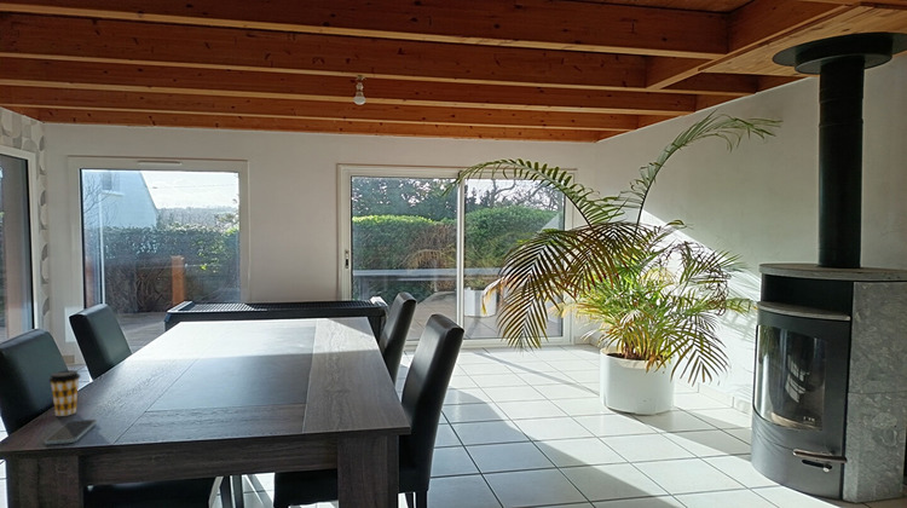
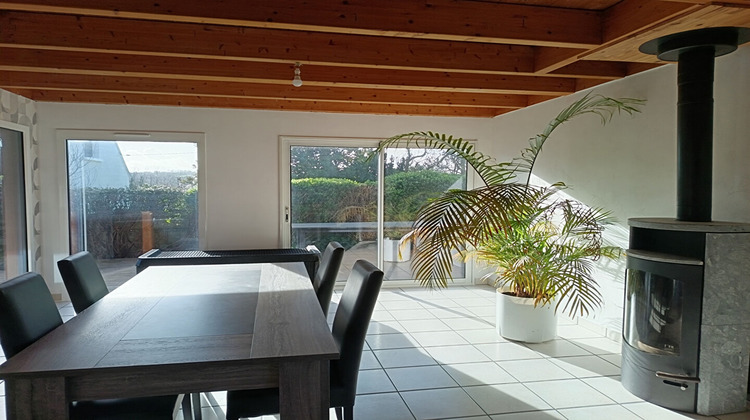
- smartphone [44,418,98,445]
- coffee cup [47,369,82,417]
